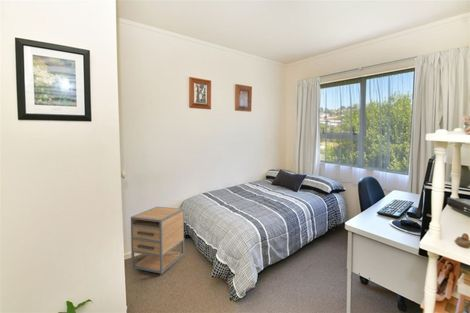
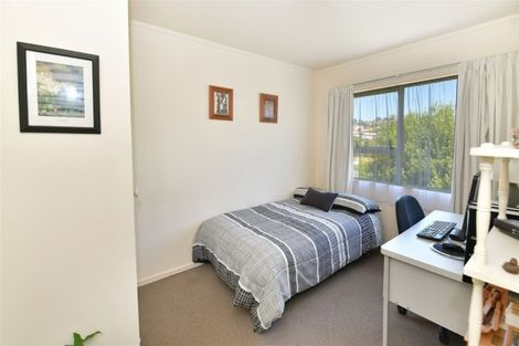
- nightstand [130,206,185,275]
